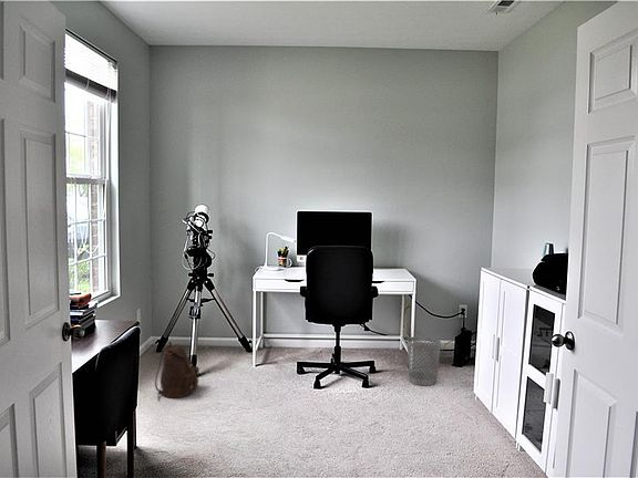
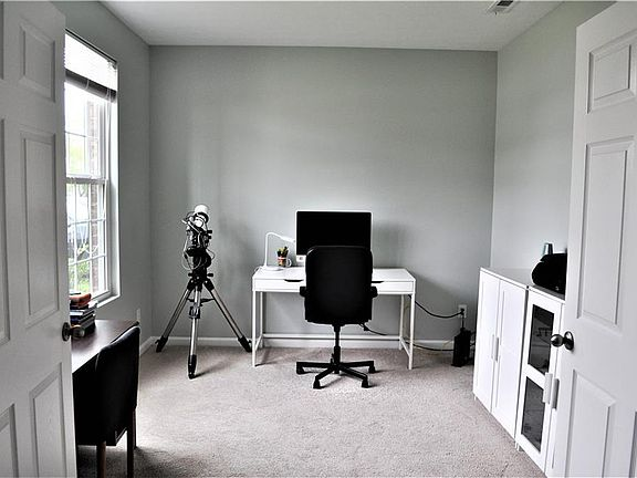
- wastebasket [407,335,442,386]
- backpack [154,341,200,399]
